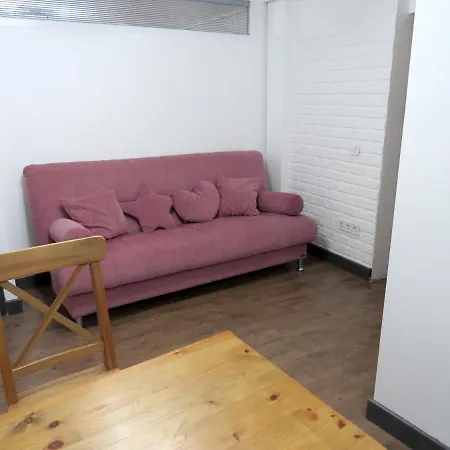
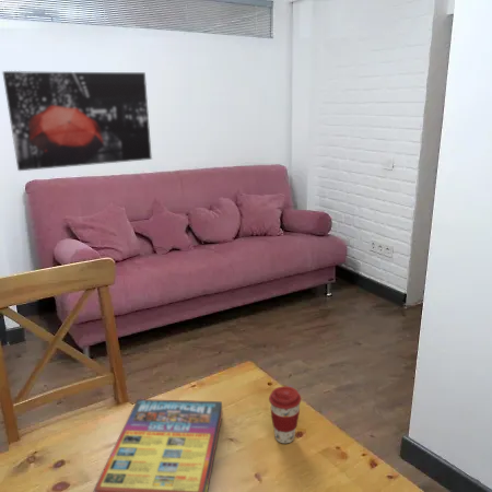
+ wall art [1,70,153,172]
+ coffee cup [268,385,303,444]
+ game compilation box [92,398,223,492]
